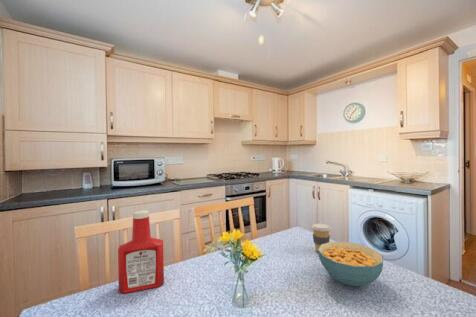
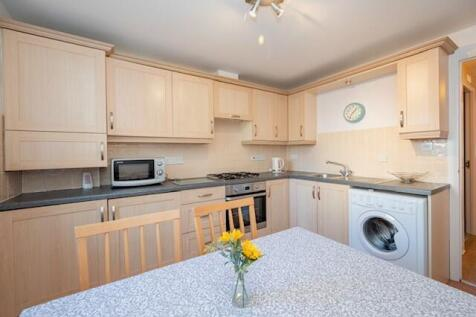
- coffee cup [311,222,332,253]
- soap bottle [117,209,165,295]
- cereal bowl [317,241,384,287]
